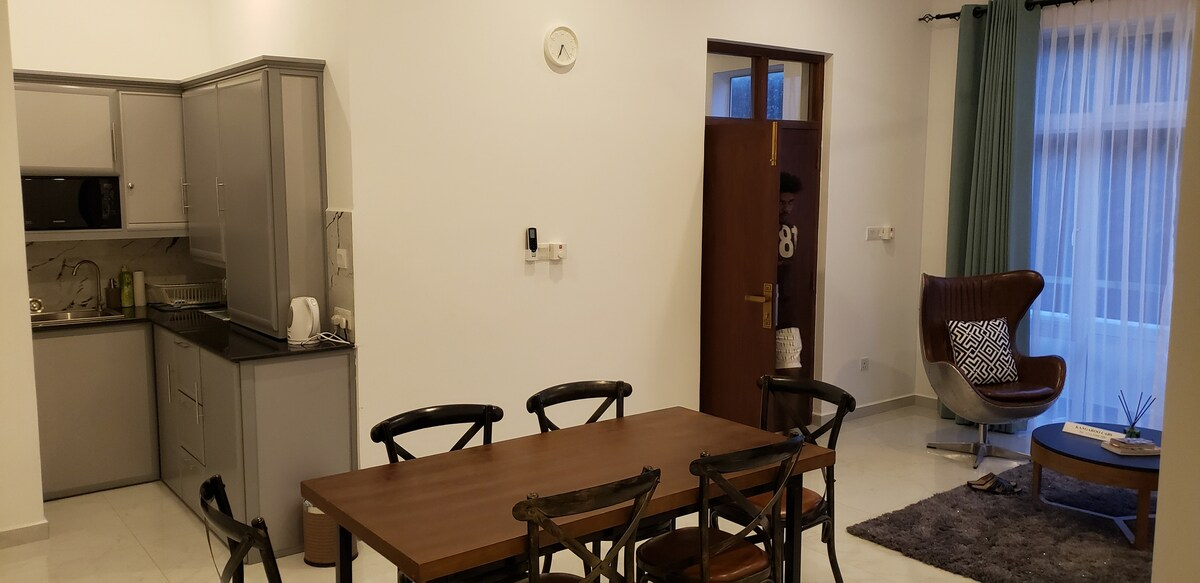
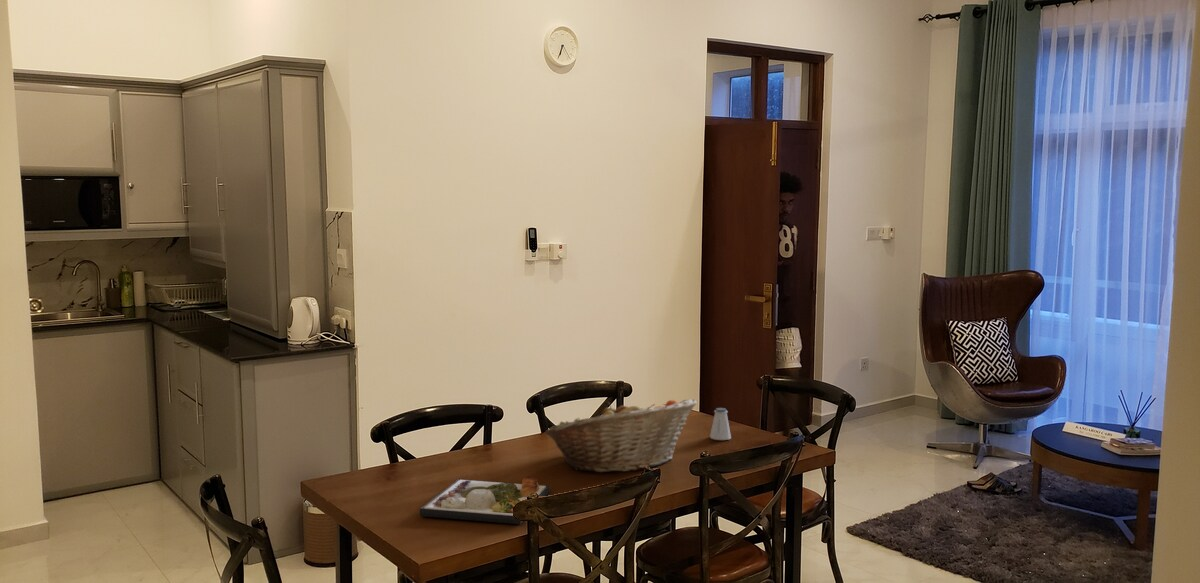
+ dinner plate [419,476,551,525]
+ saltshaker [709,407,732,441]
+ fruit basket [544,398,697,473]
